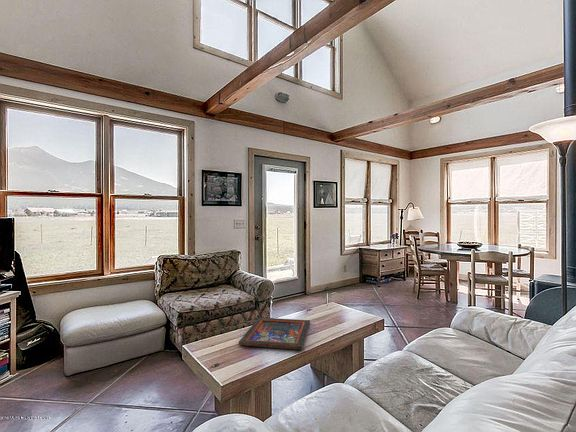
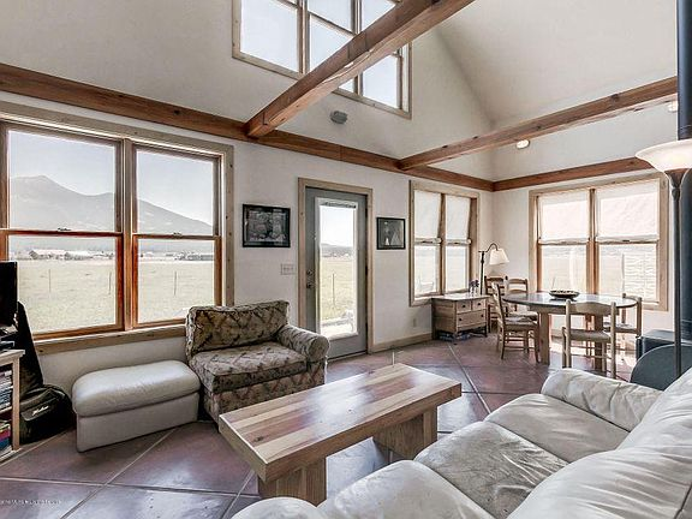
- religious icon [238,316,311,351]
